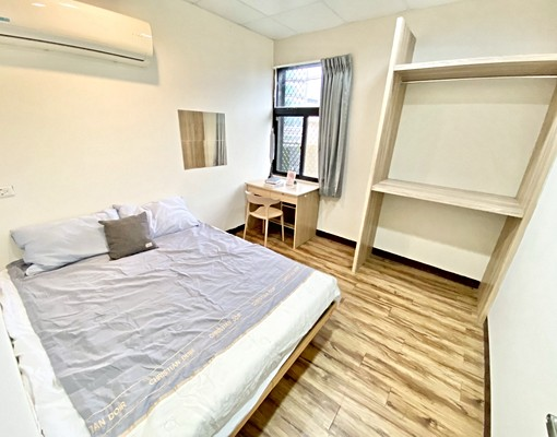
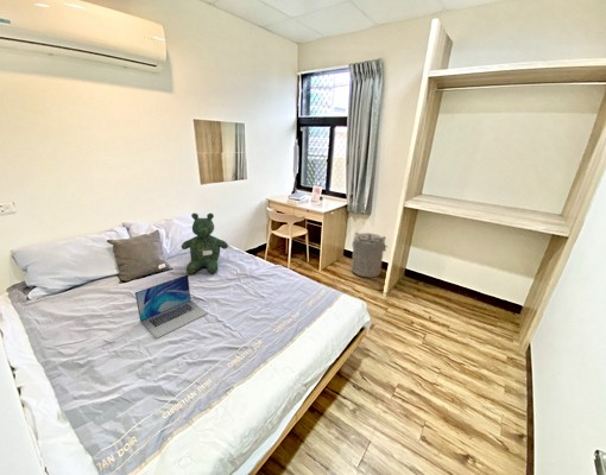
+ laundry hamper [351,232,387,278]
+ laptop [134,273,209,340]
+ teddy bear [181,211,229,274]
